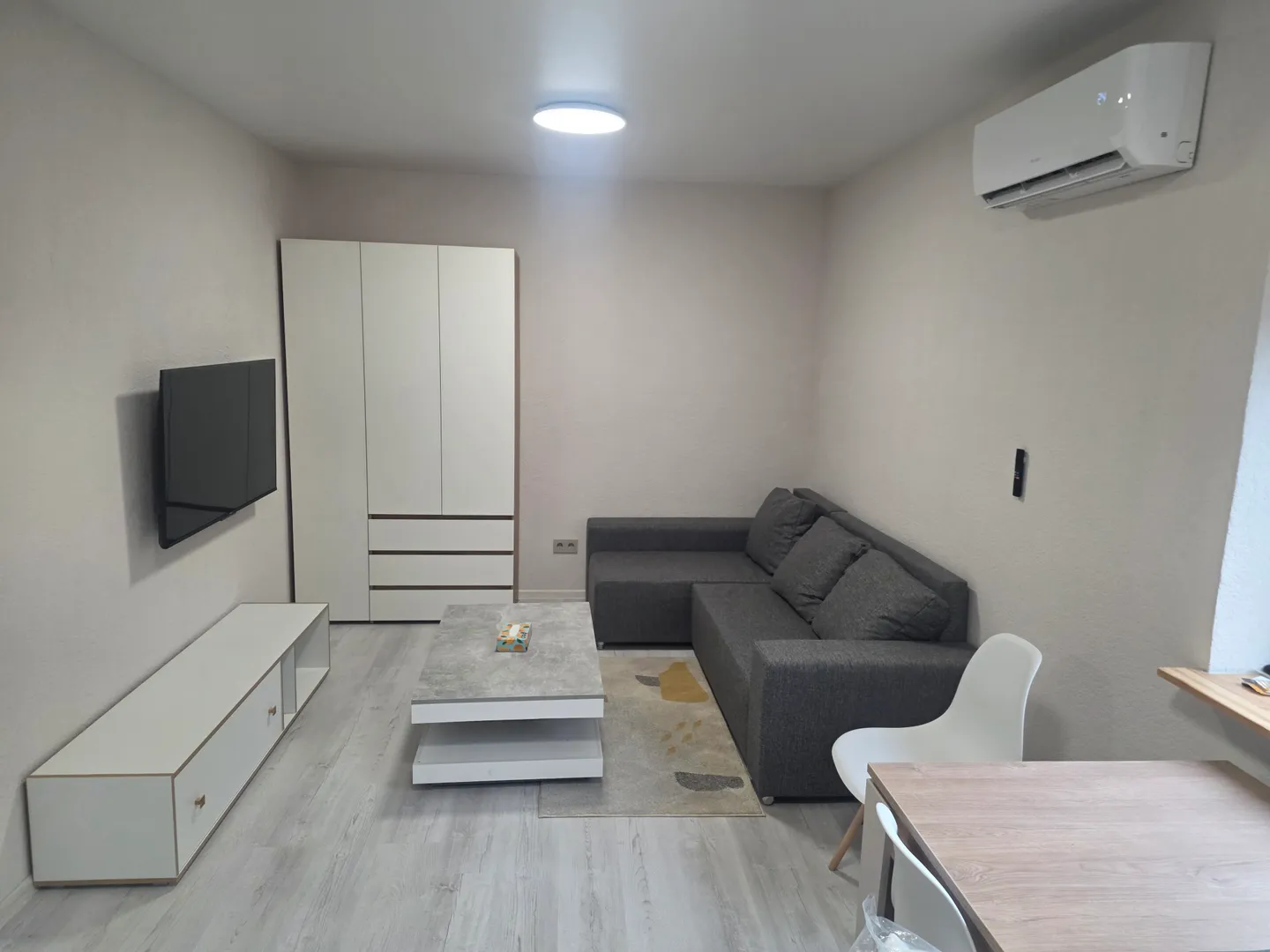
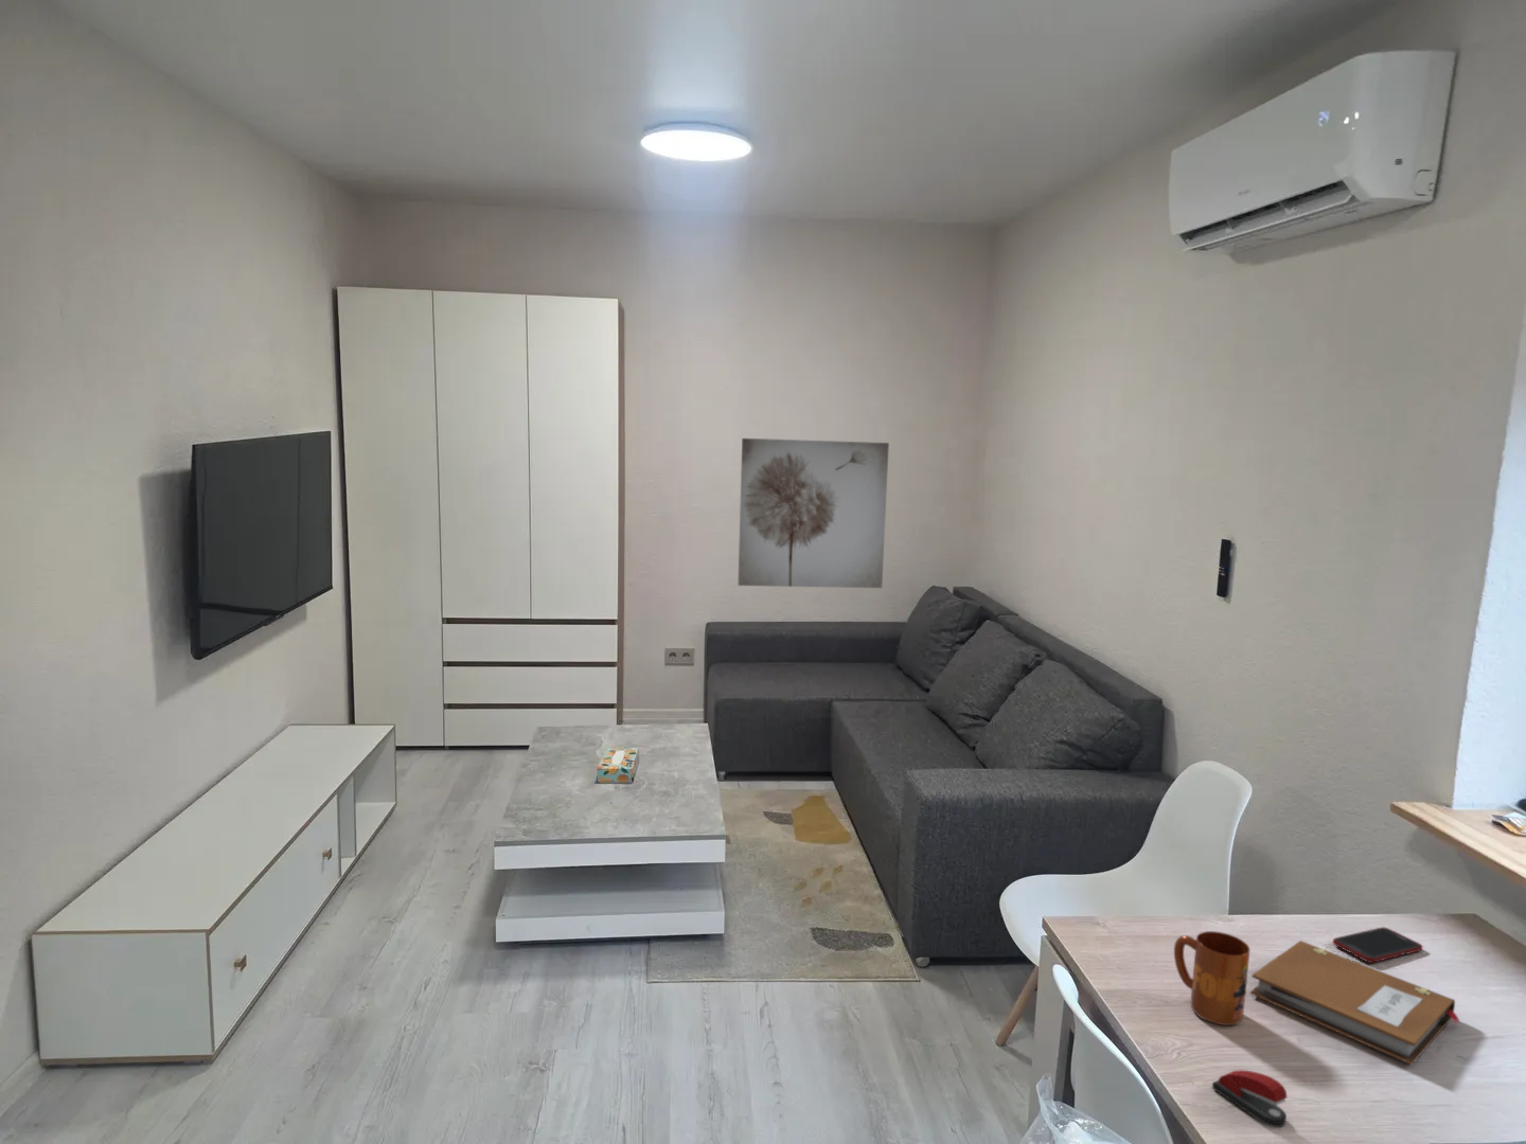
+ mug [1173,930,1251,1026]
+ wall art [738,437,890,589]
+ cell phone [1333,925,1424,964]
+ stapler [1211,1068,1288,1128]
+ notebook [1250,940,1460,1066]
